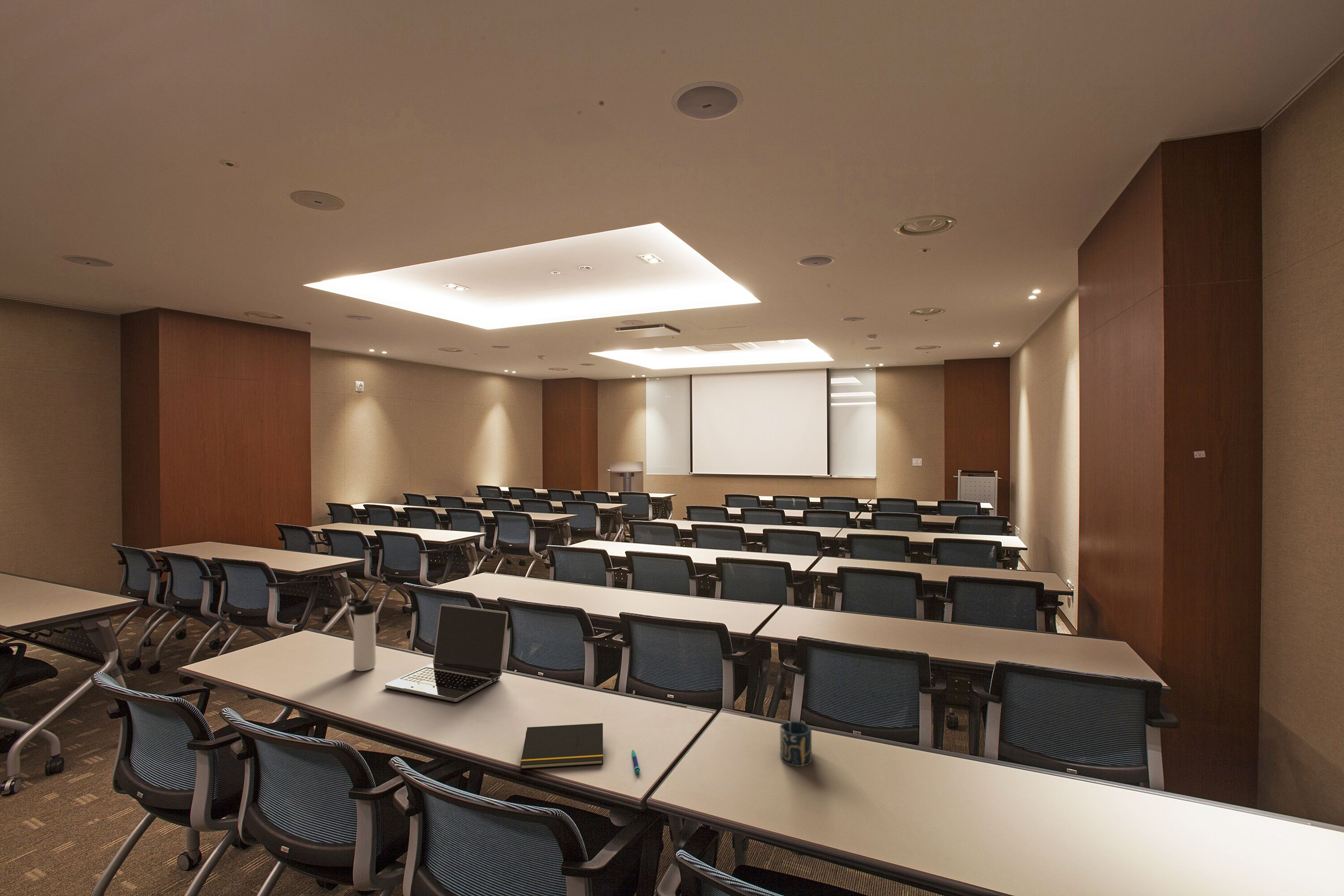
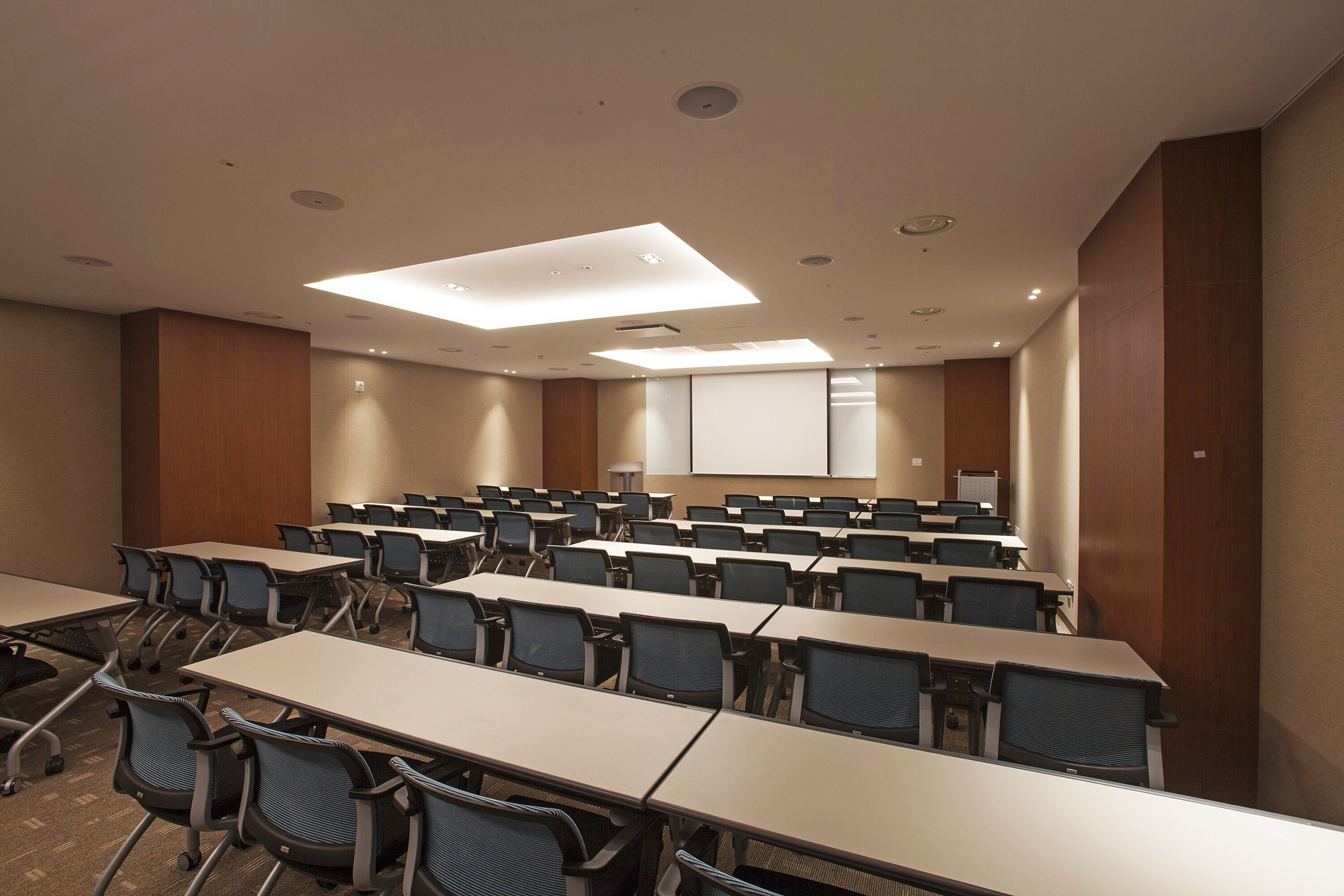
- pen [631,750,640,774]
- laptop [385,603,508,702]
- notepad [520,723,603,770]
- cup [780,721,812,767]
- thermos bottle [346,598,377,672]
